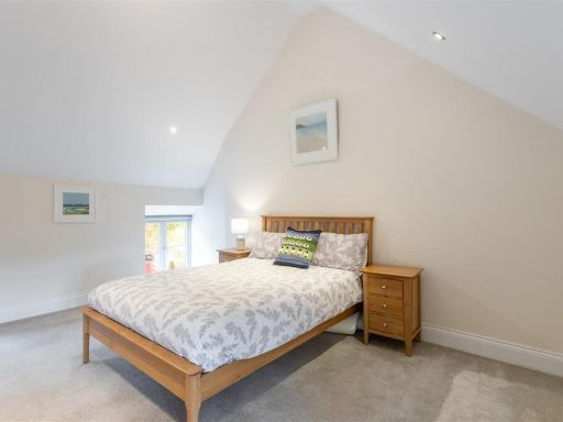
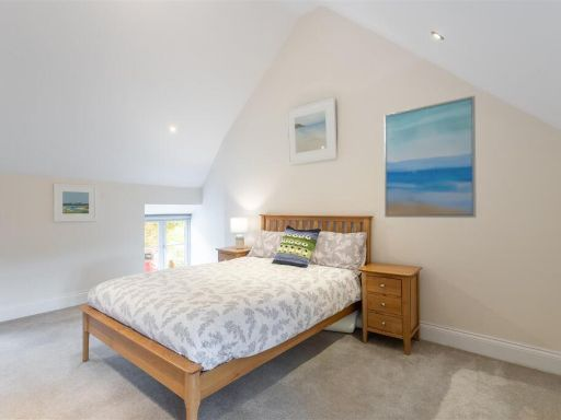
+ wall art [383,94,478,219]
